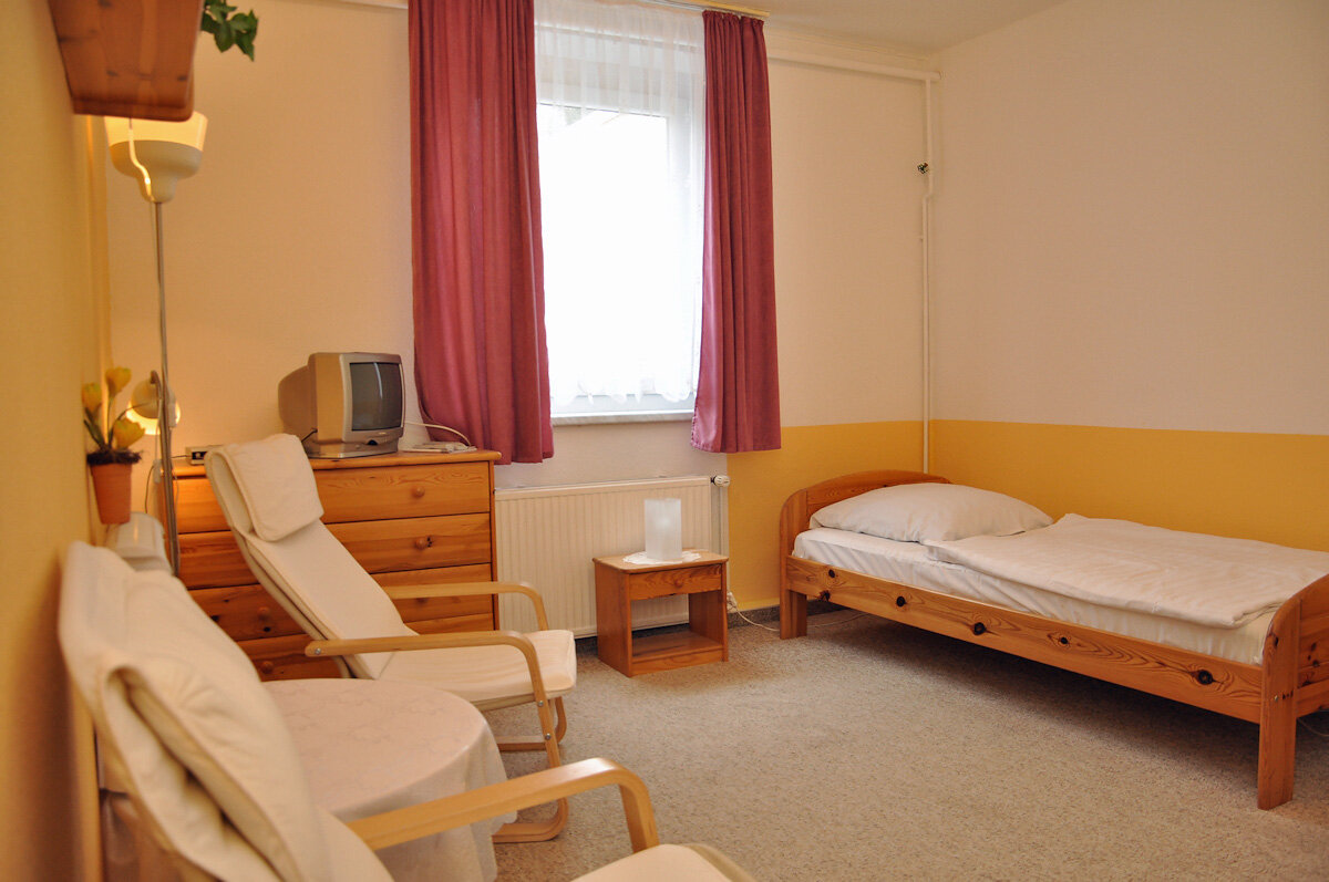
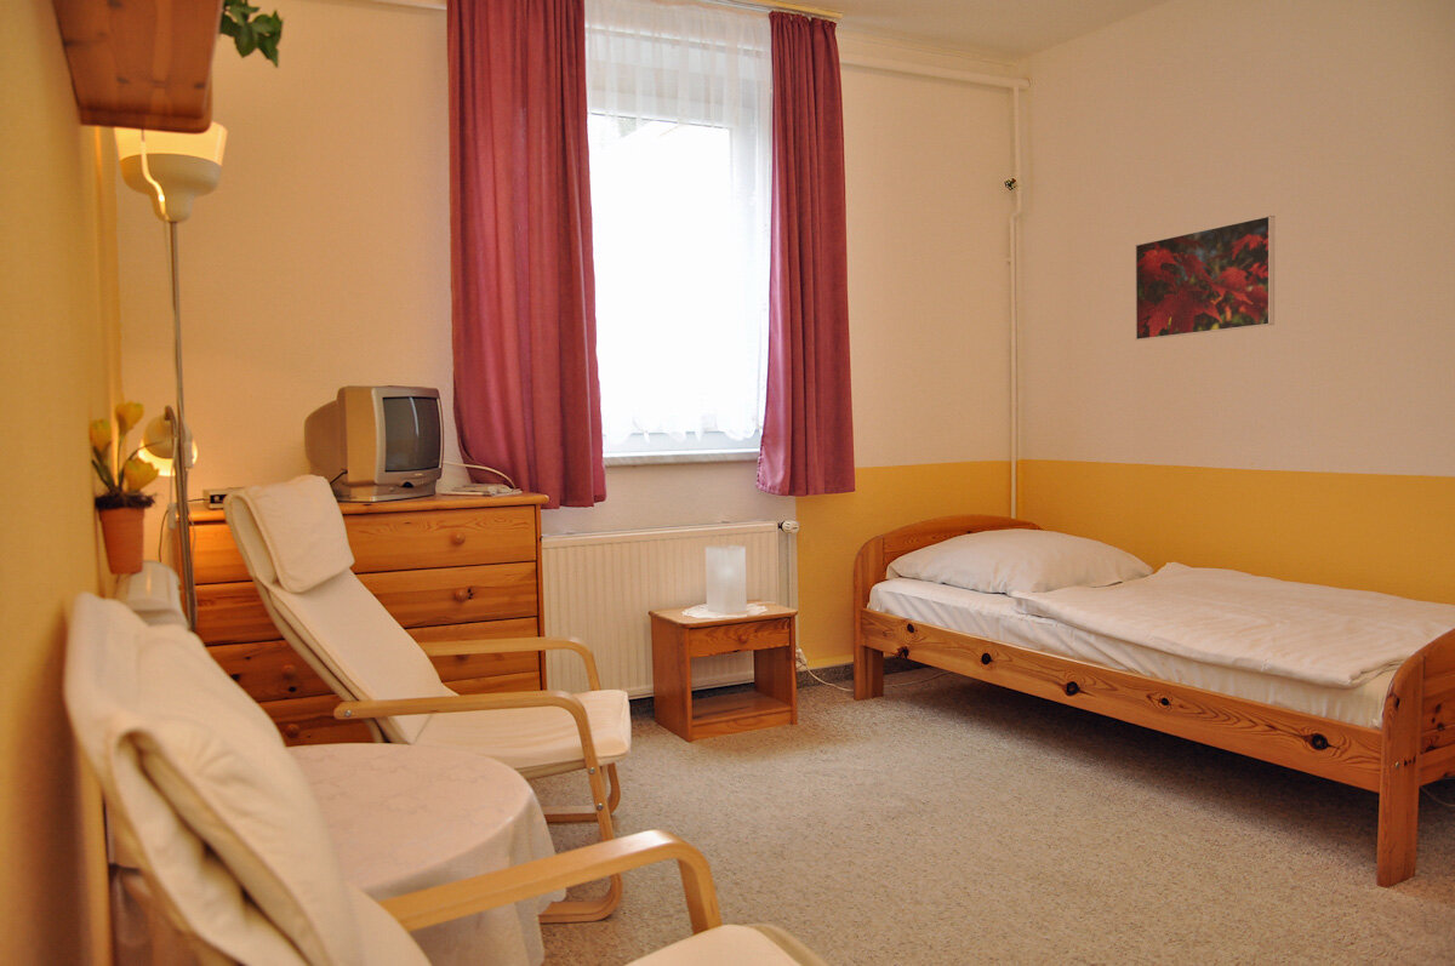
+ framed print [1134,215,1276,342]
